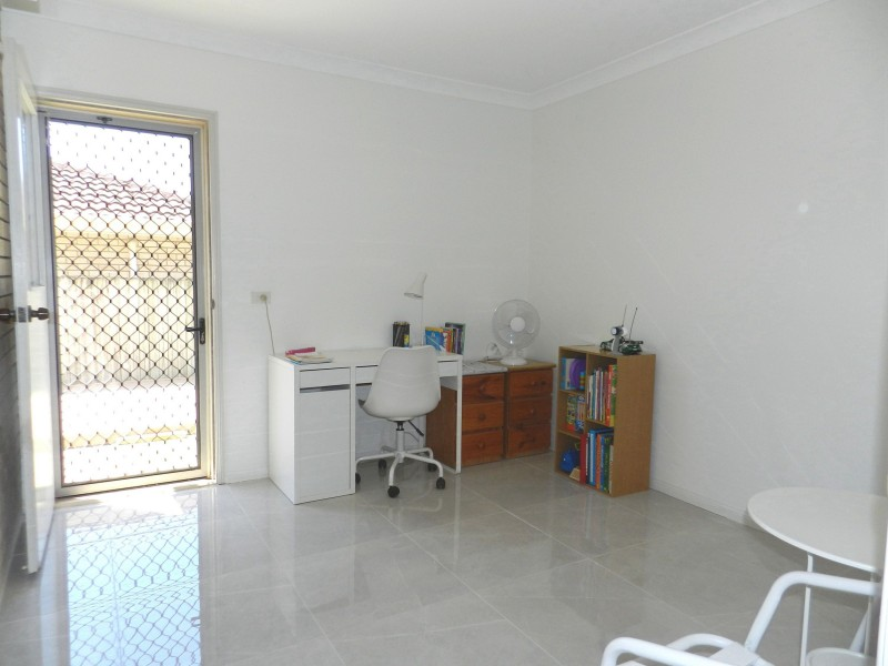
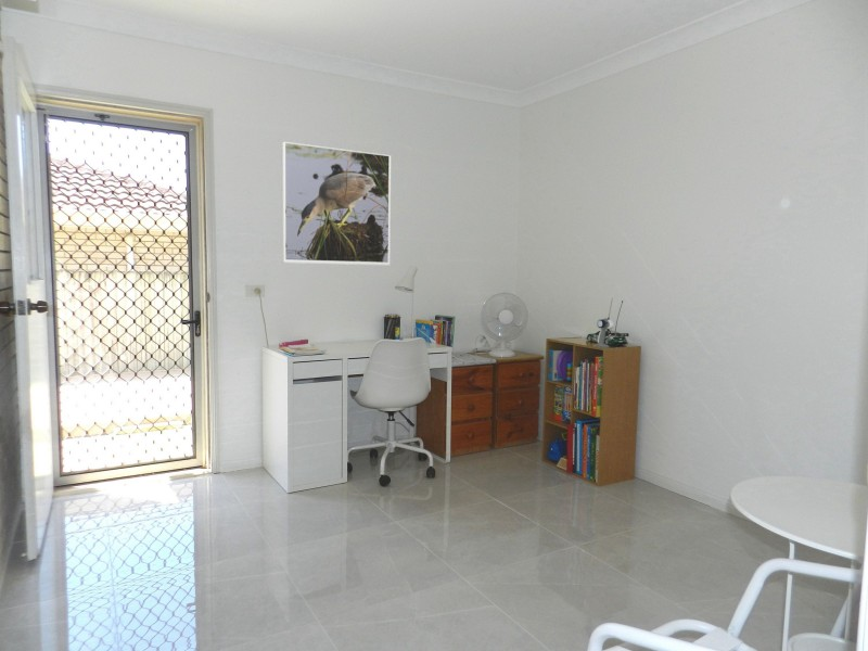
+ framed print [281,141,392,266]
